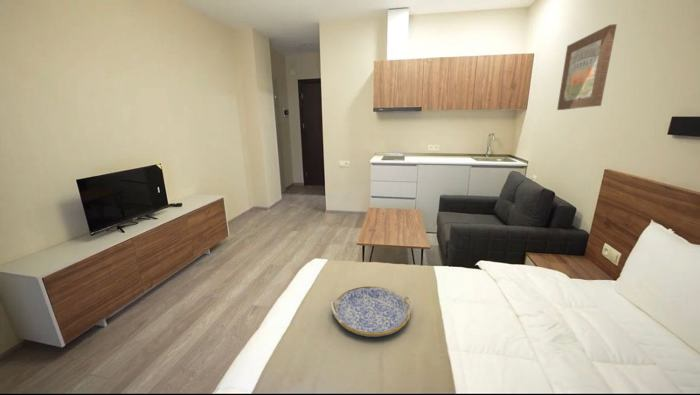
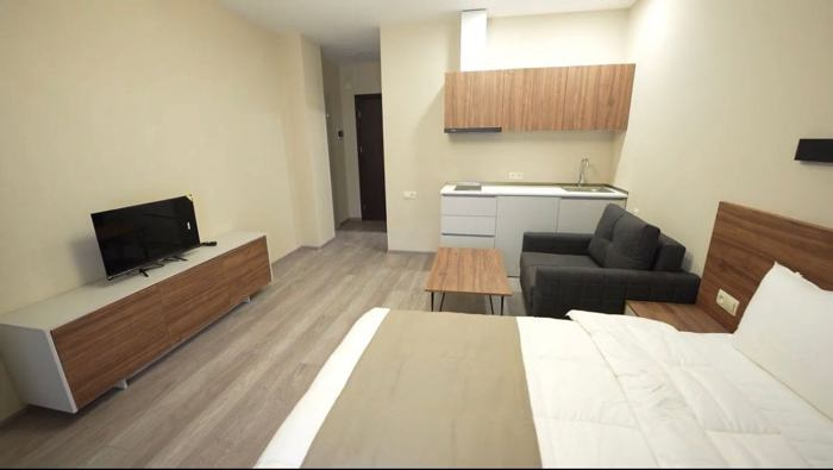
- wall art [556,23,618,111]
- serving tray [330,286,413,338]
